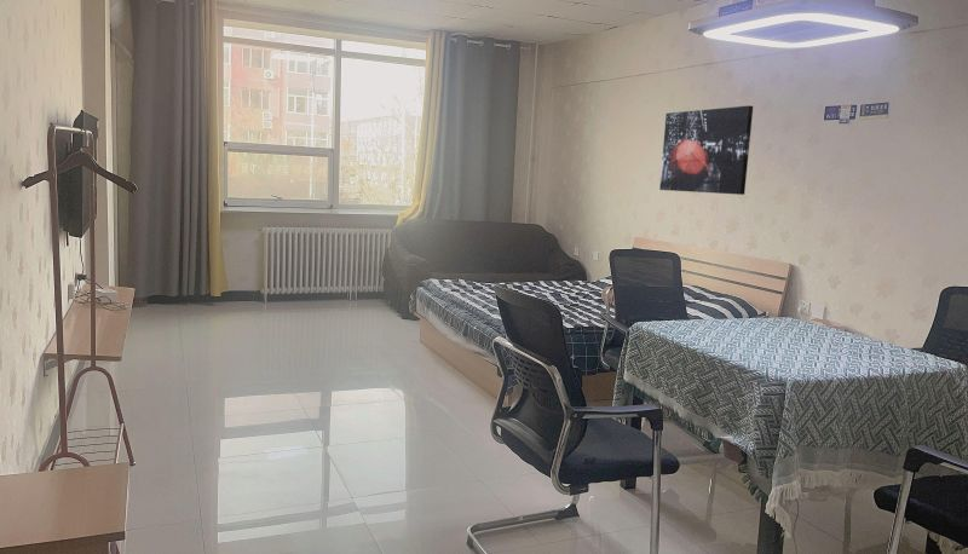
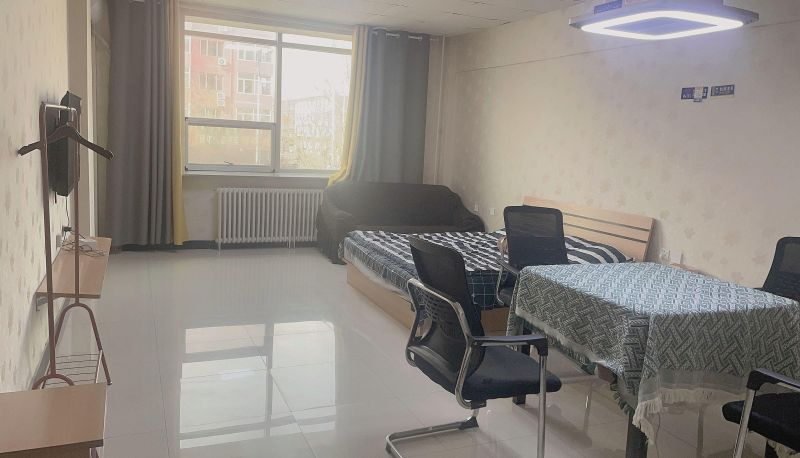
- wall art [658,104,754,196]
